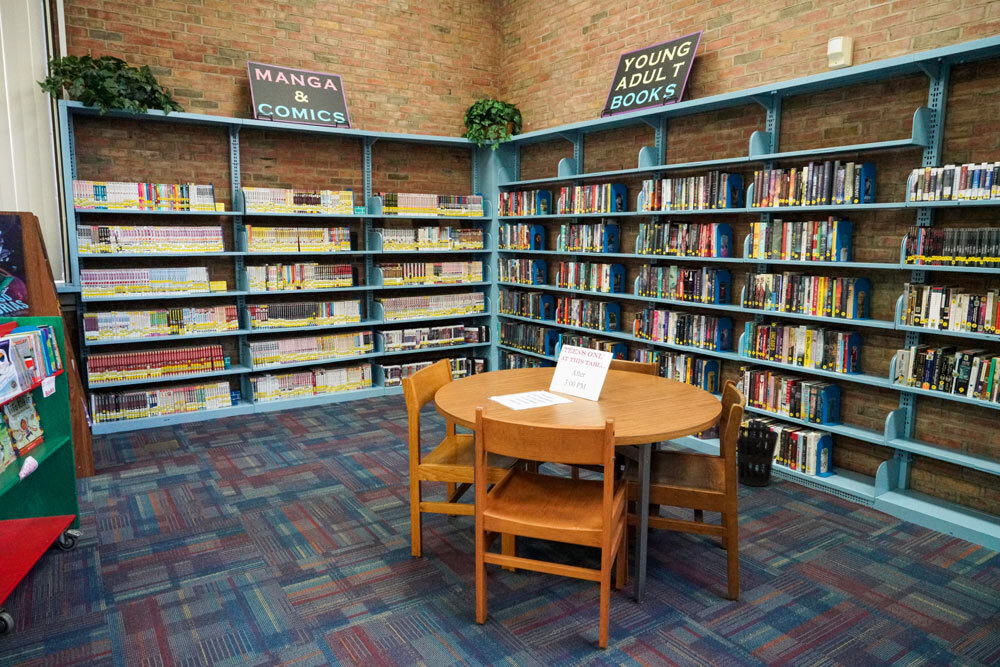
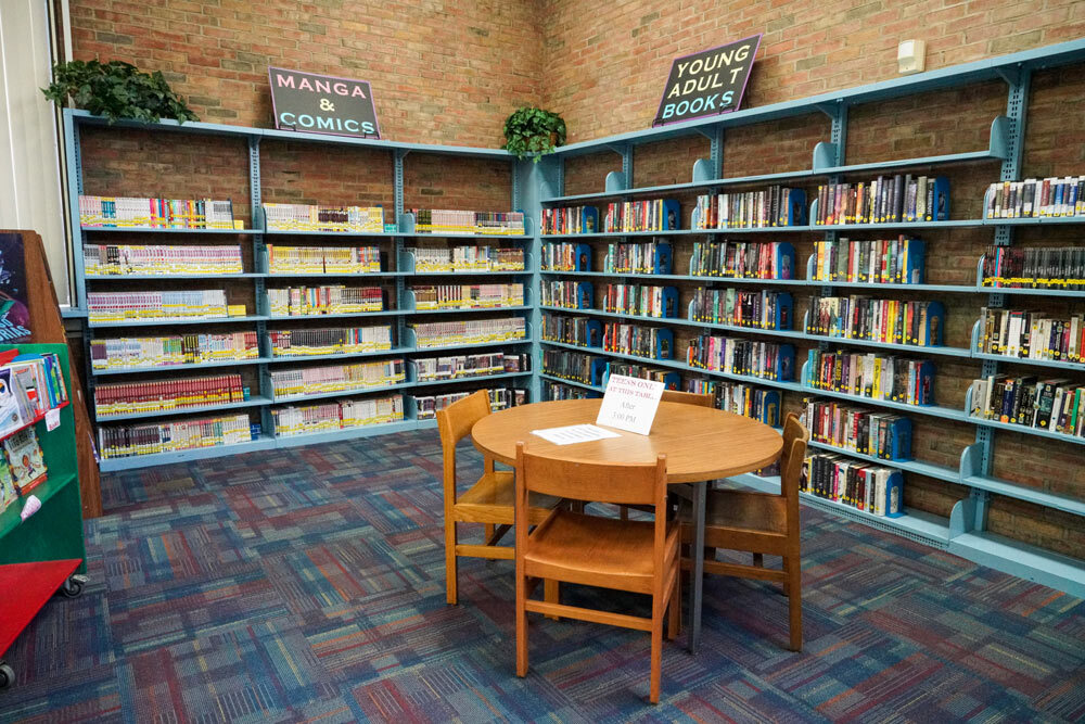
- wastebasket [736,426,779,487]
